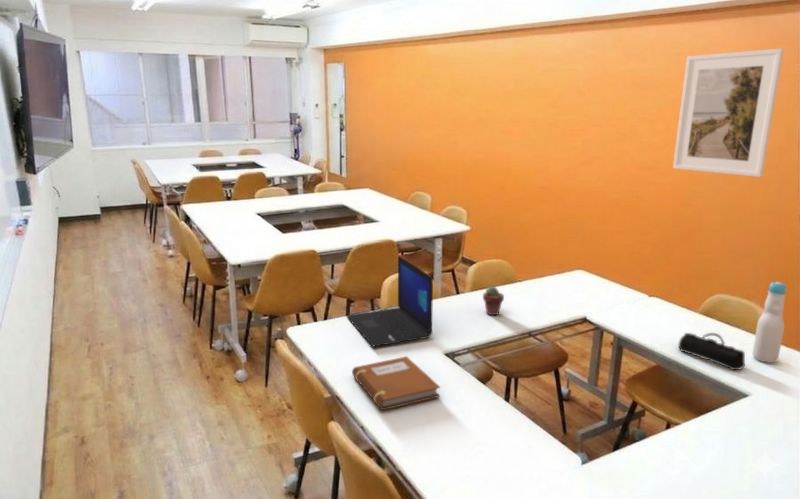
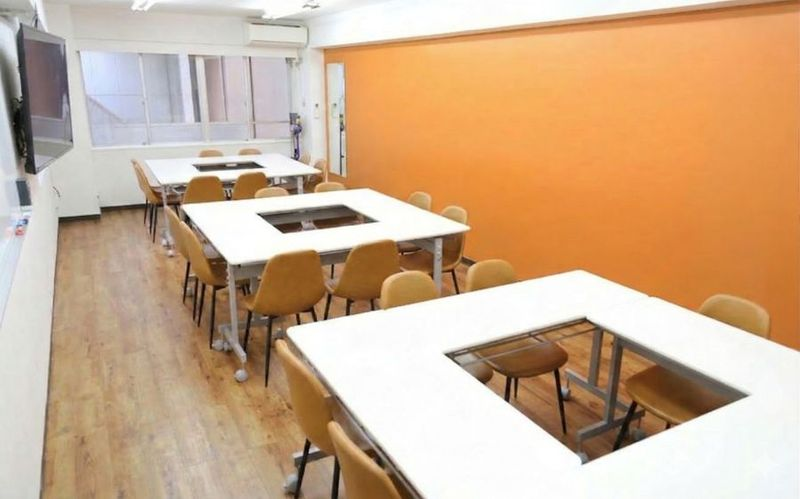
- bottle [751,281,787,364]
- potted succulent [482,285,505,316]
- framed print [672,48,785,178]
- notebook [351,355,441,411]
- laptop [345,255,434,347]
- pencil case [677,332,746,371]
